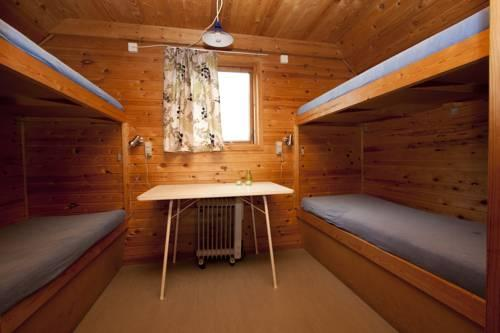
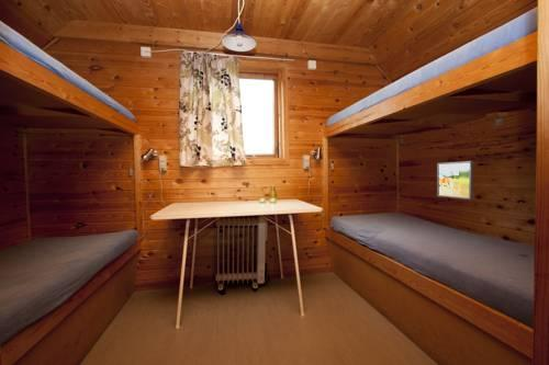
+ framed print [436,160,474,201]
